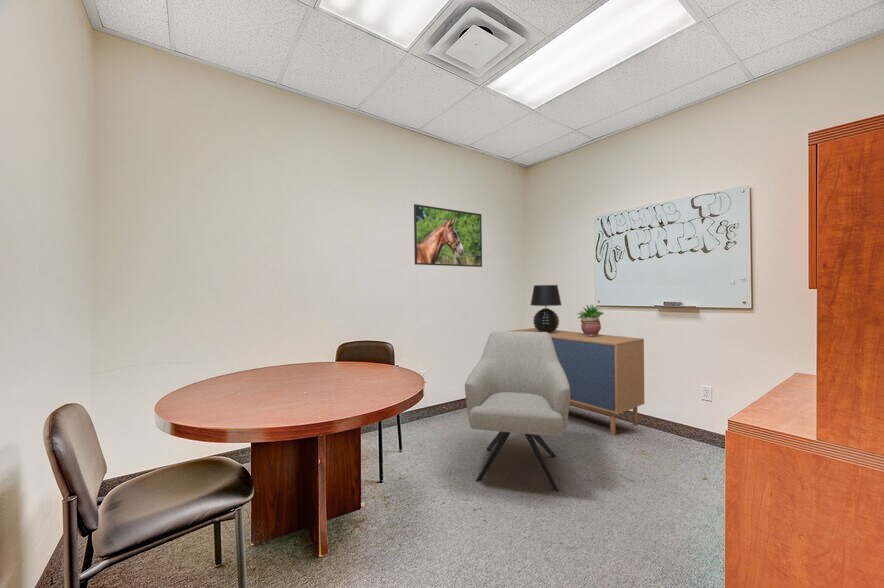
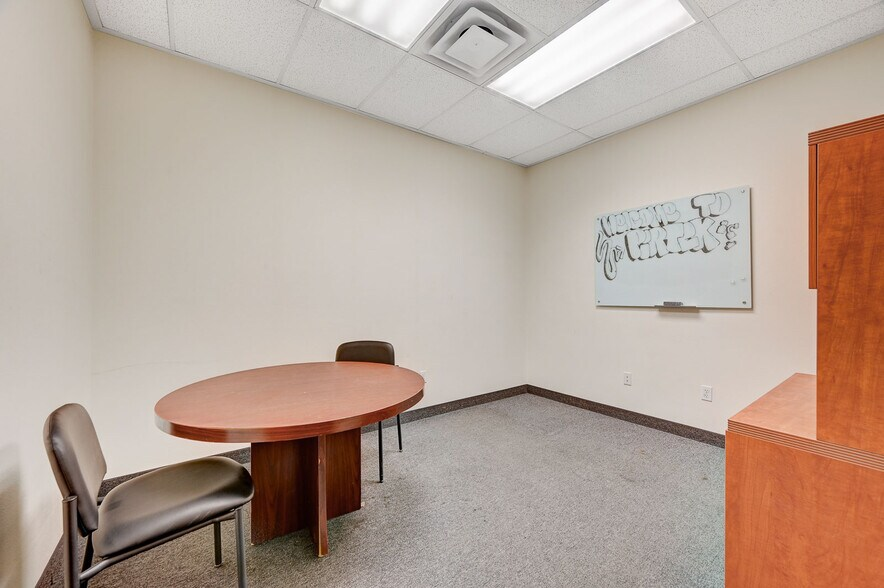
- storage cabinet [506,327,645,436]
- chair [464,330,571,493]
- table lamp [530,284,562,333]
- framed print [413,203,483,268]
- potted plant [577,304,605,337]
